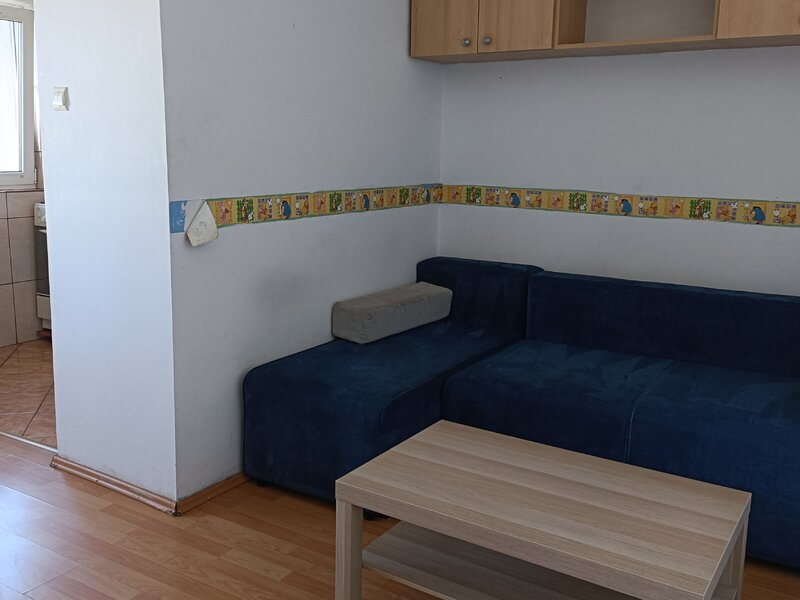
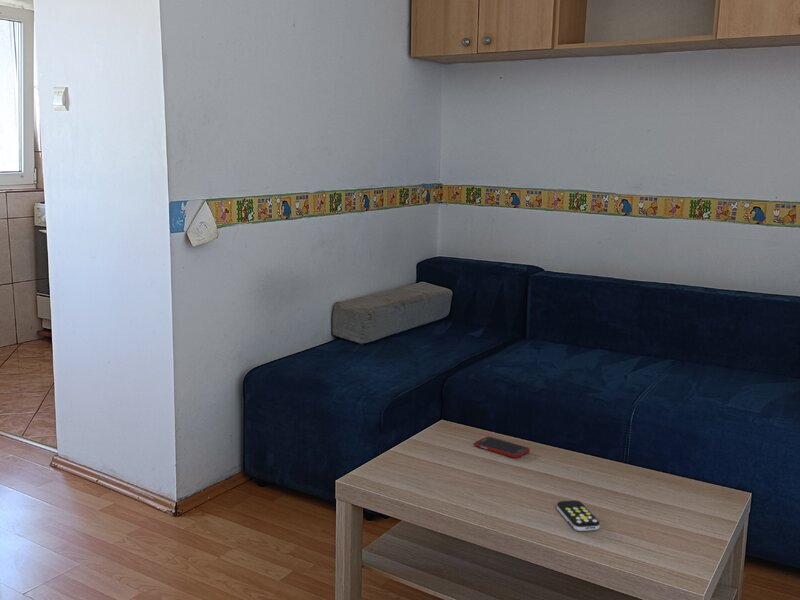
+ cell phone [473,436,531,459]
+ remote control [556,499,601,532]
